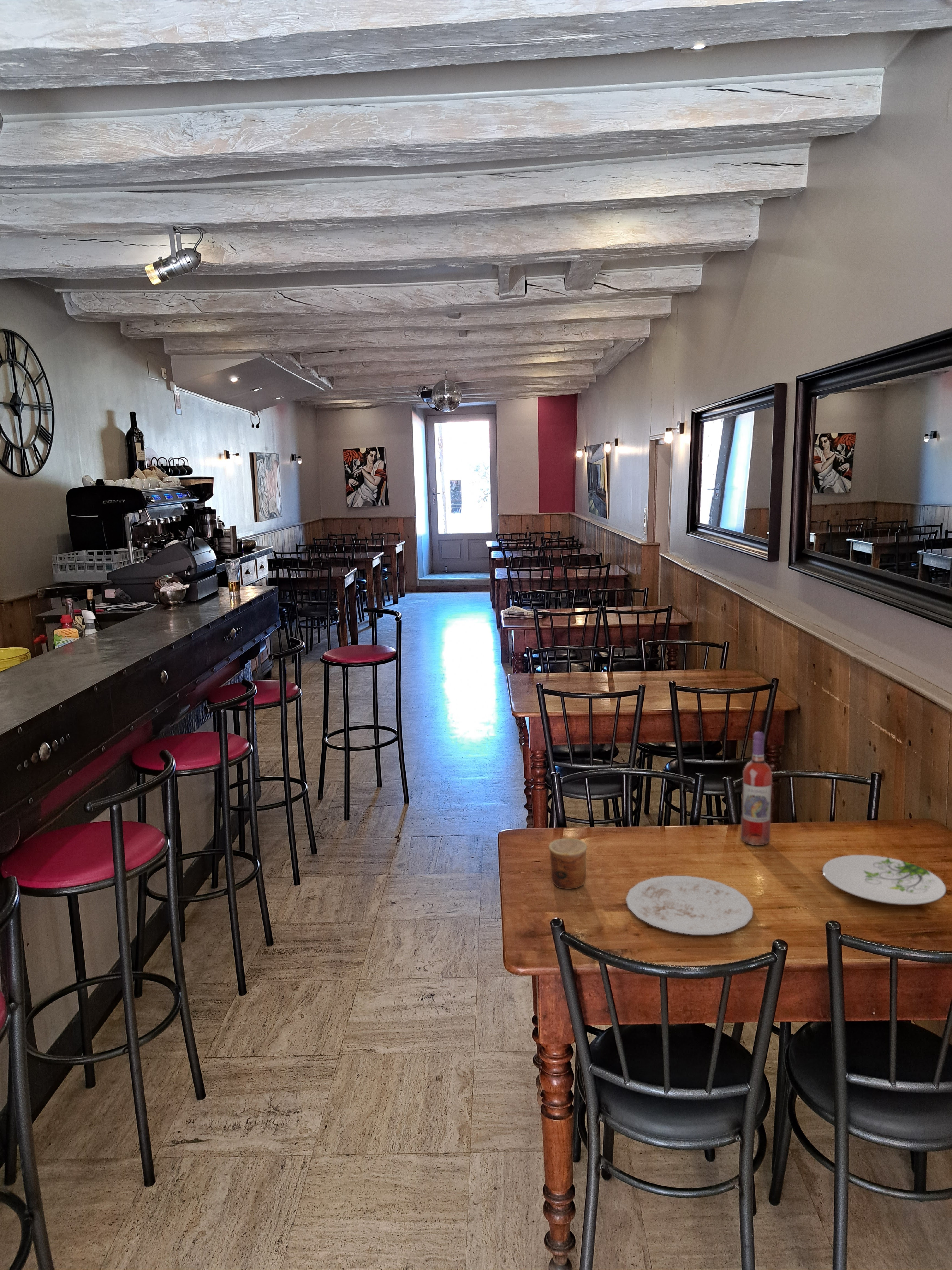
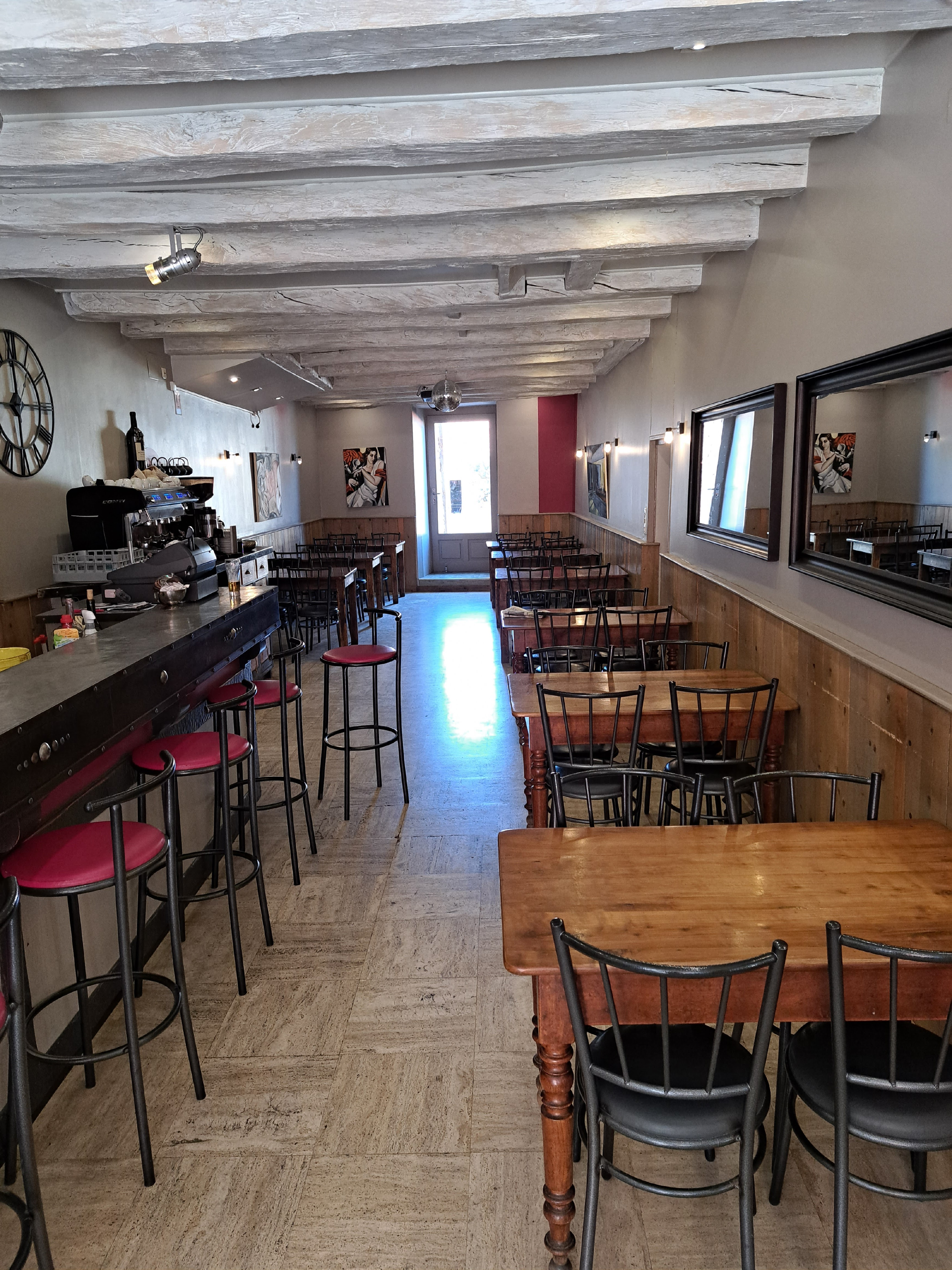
- wine bottle [740,731,773,846]
- plate [625,875,753,935]
- plate [822,855,947,905]
- cup [548,838,587,889]
